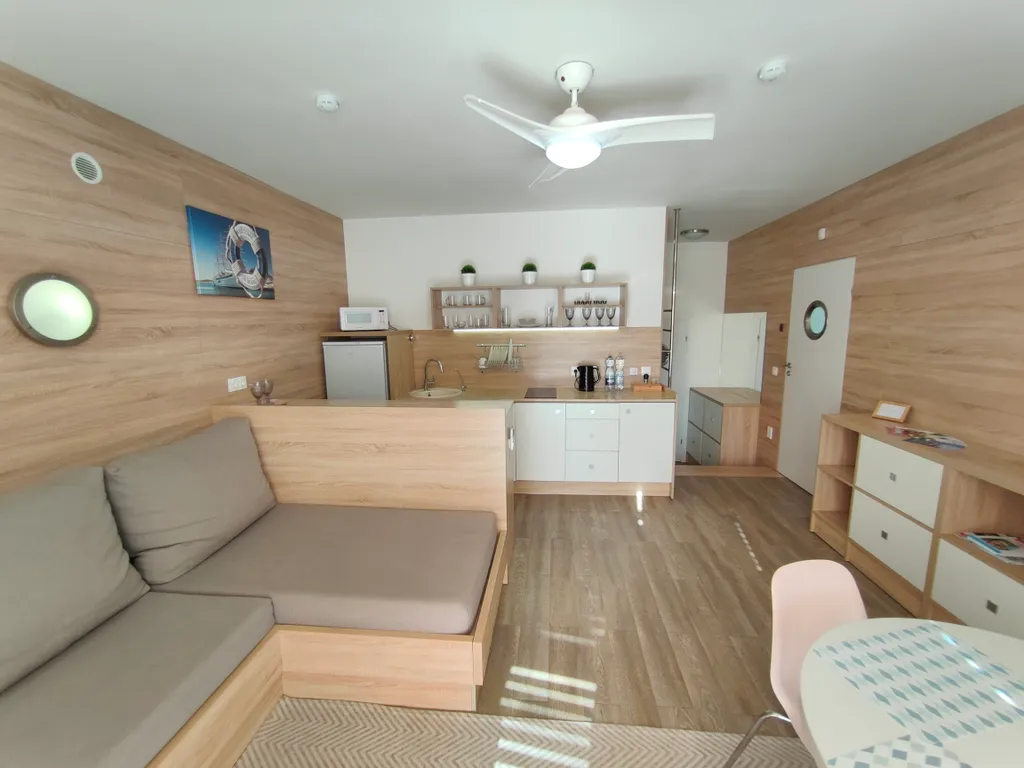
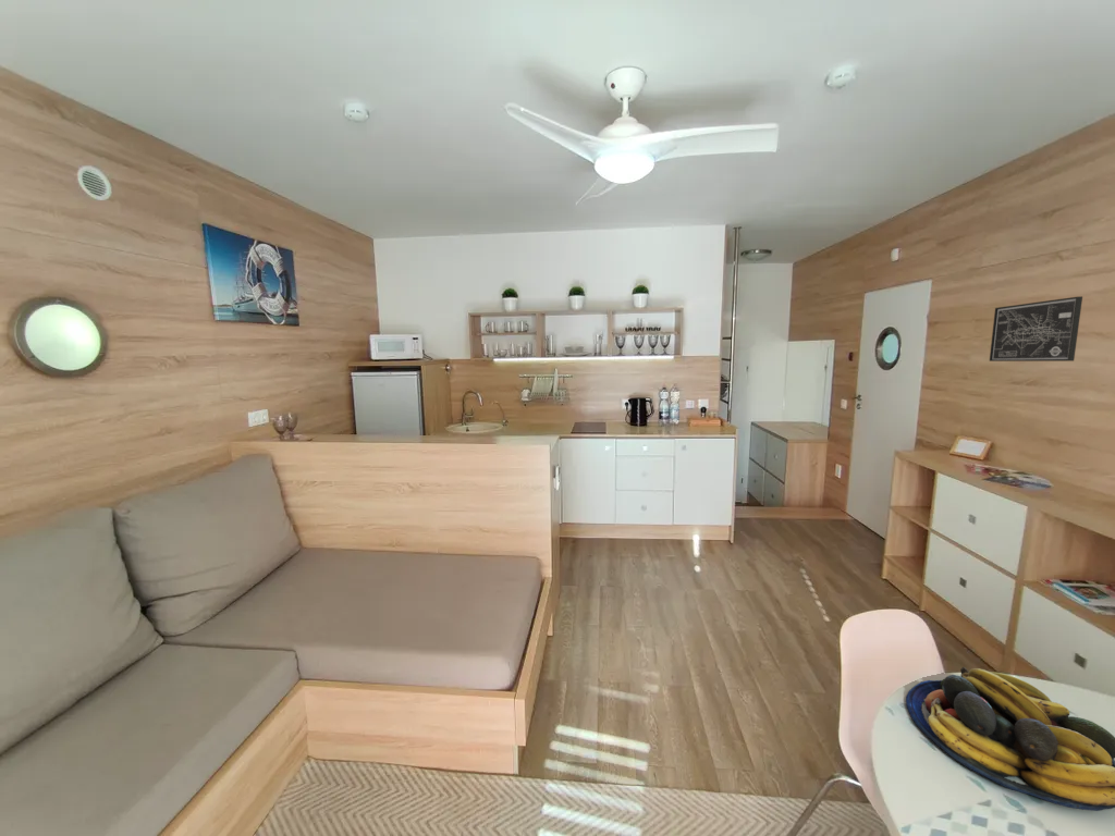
+ wall art [989,295,1083,362]
+ fruit bowl [905,666,1115,812]
